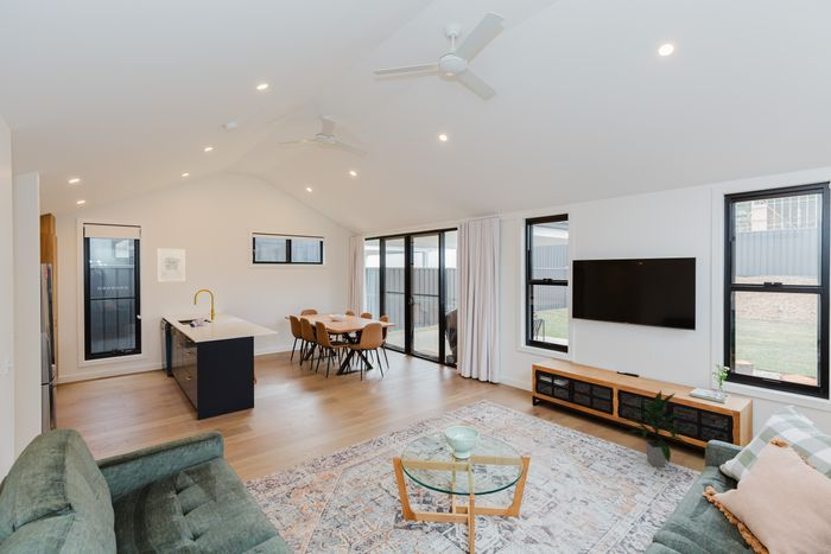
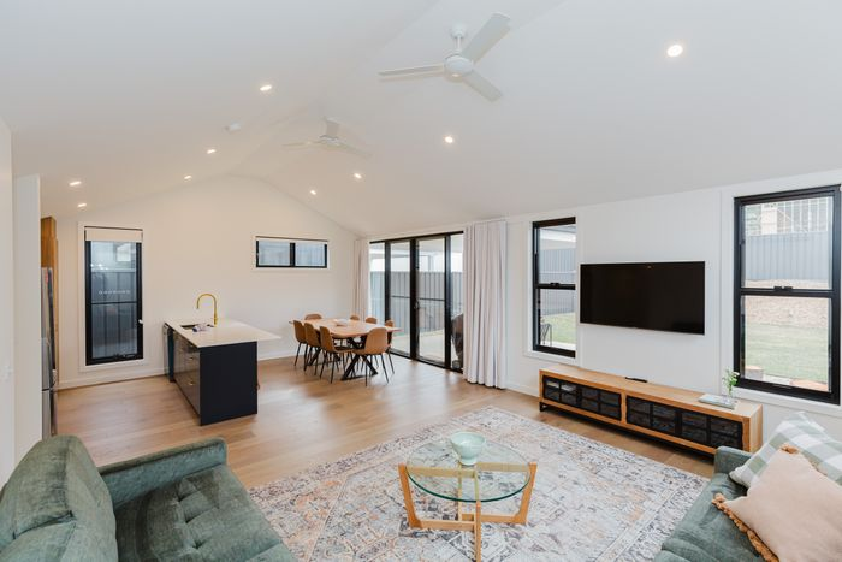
- wall art [157,247,186,282]
- indoor plant [624,389,689,467]
